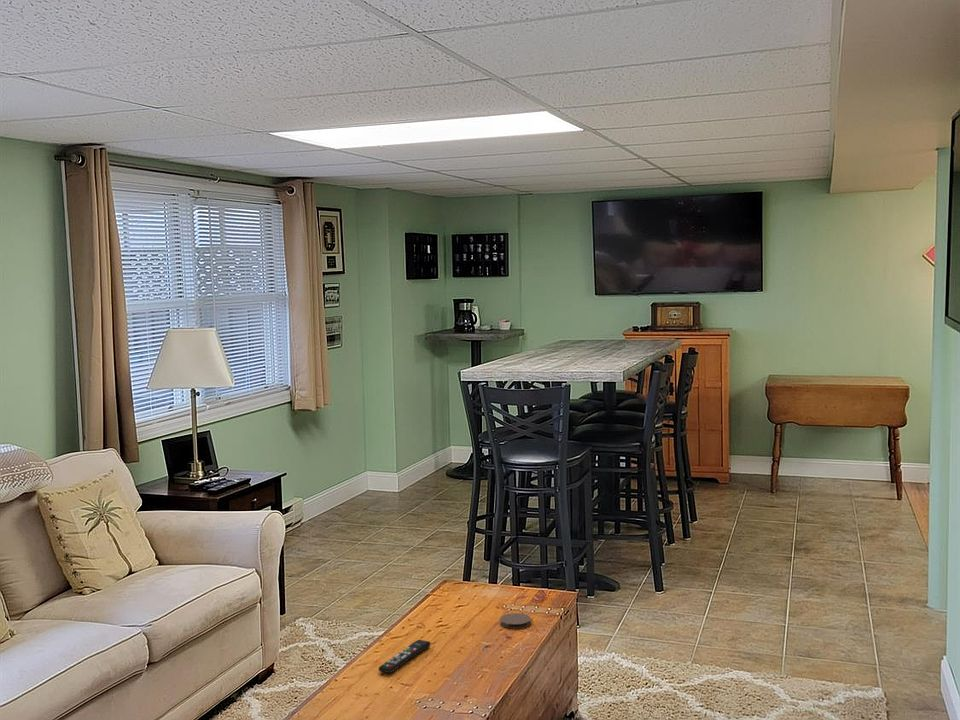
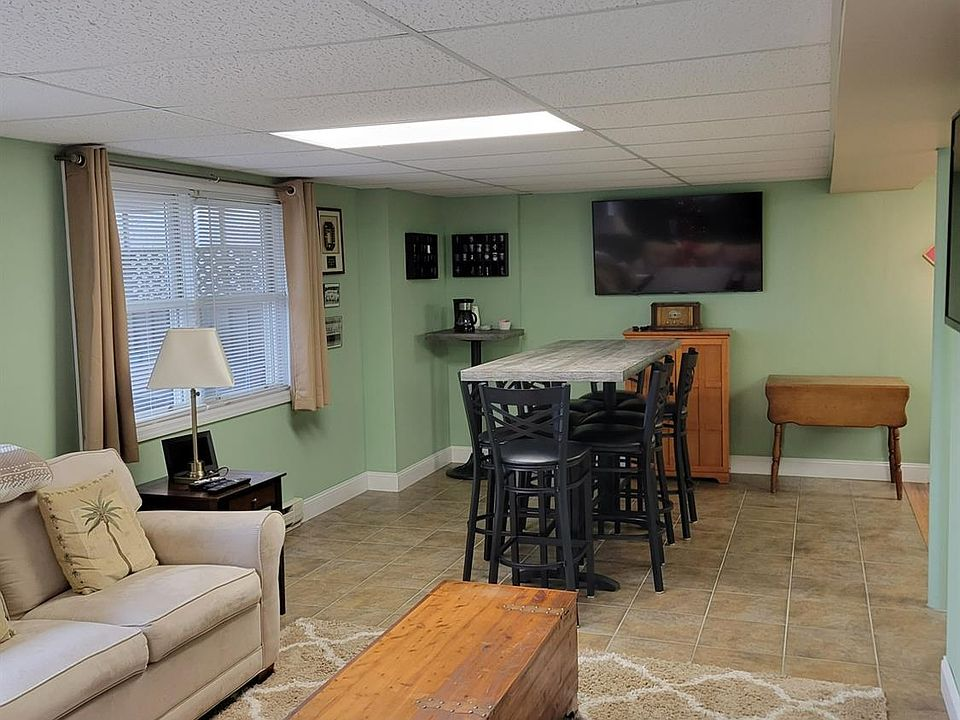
- coaster [499,612,532,630]
- remote control [377,639,431,674]
